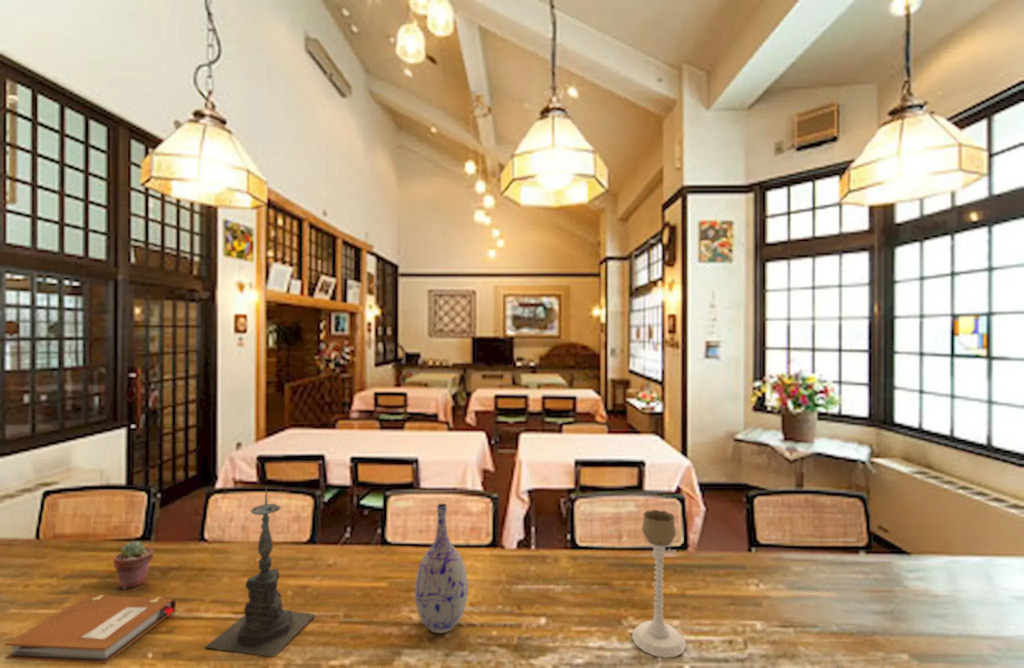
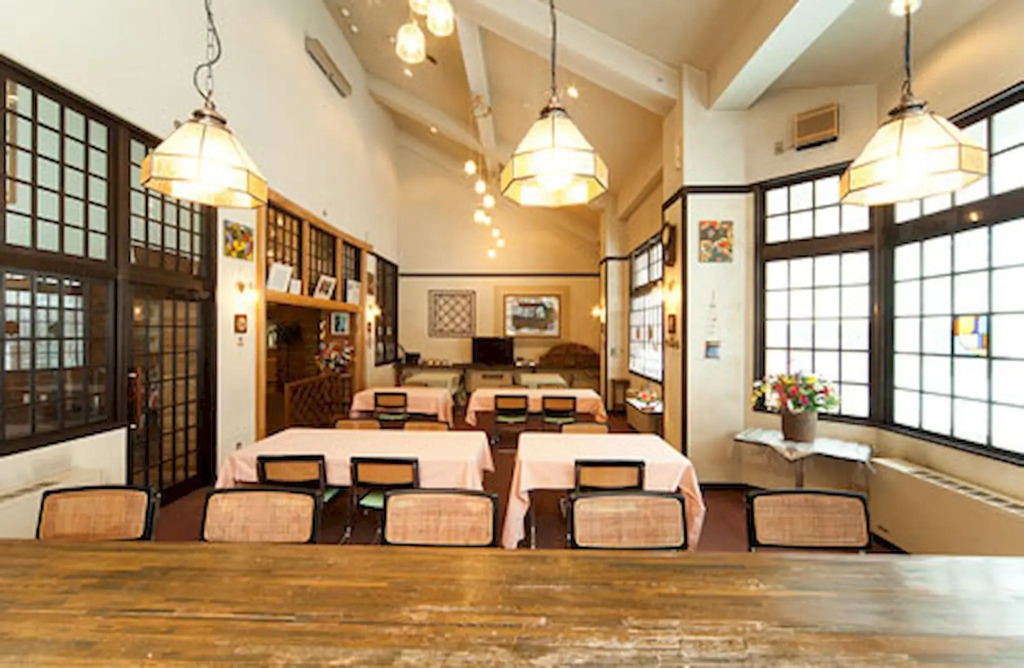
- potted succulent [113,540,155,590]
- notebook [4,594,177,665]
- candle holder [631,509,687,659]
- candle holder [204,486,317,657]
- vase [414,502,469,634]
